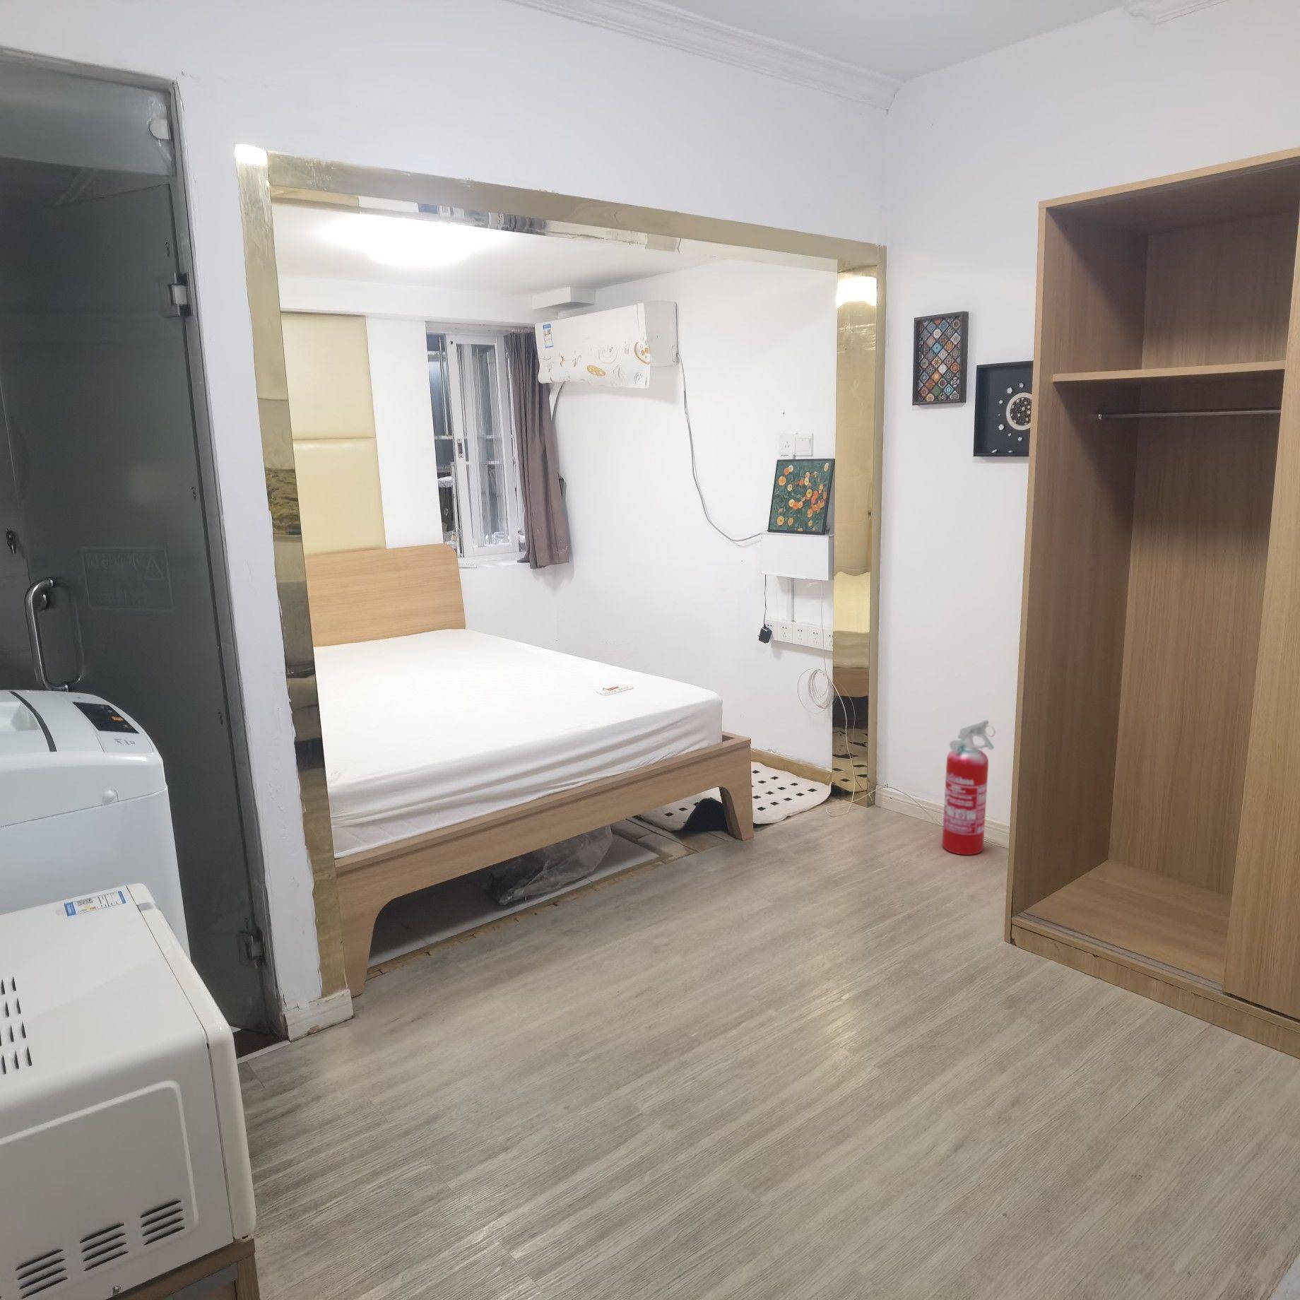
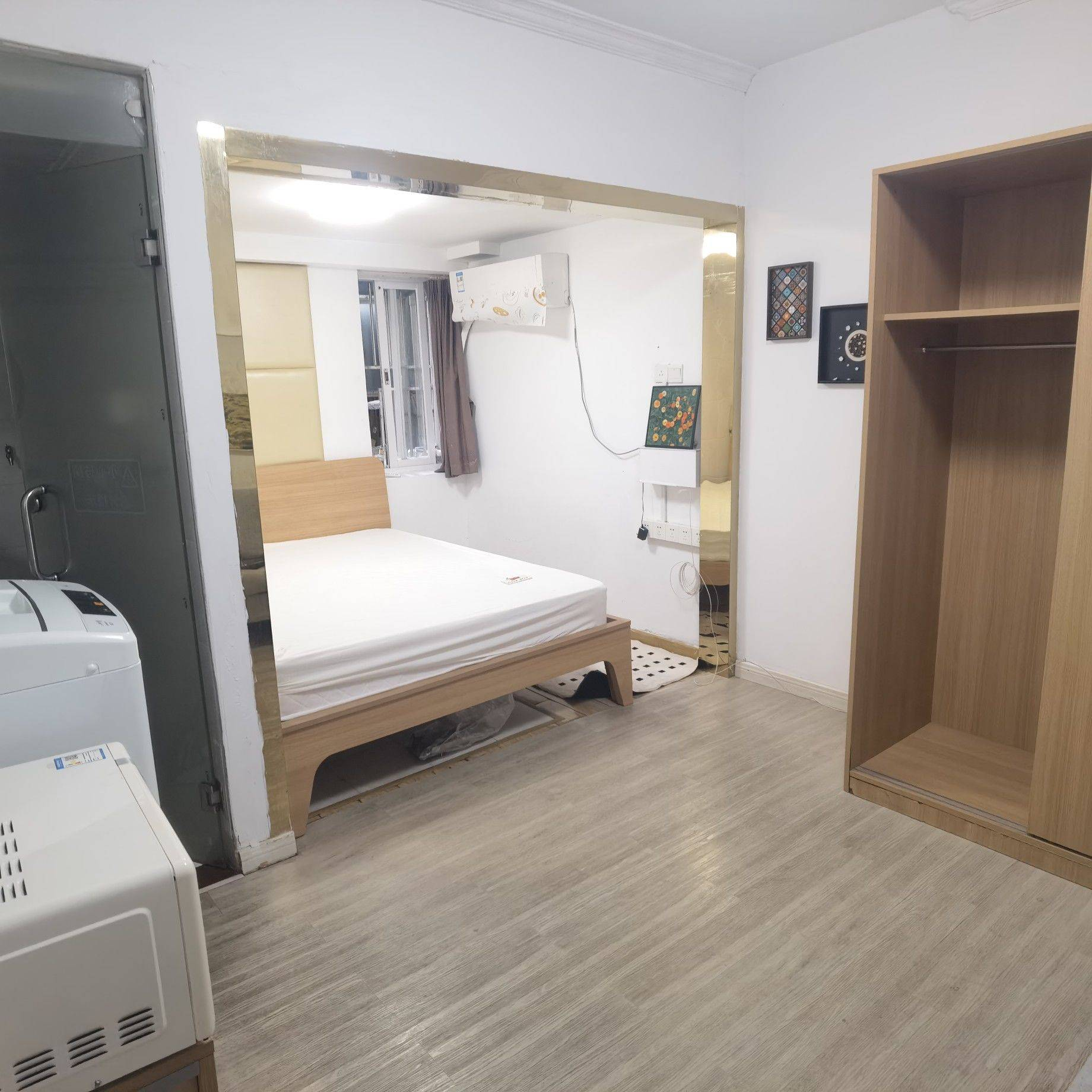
- fire extinguisher [942,719,996,856]
